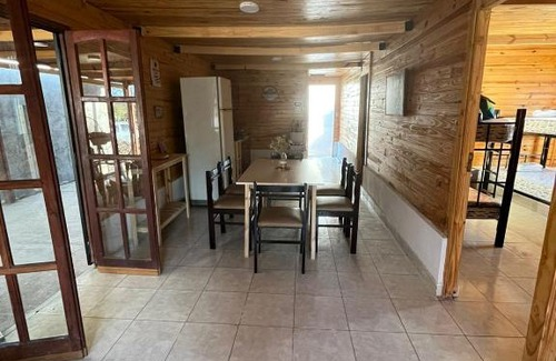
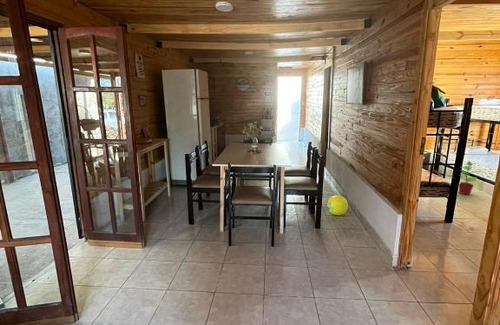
+ potted plant [448,159,483,195]
+ ball [326,194,349,216]
